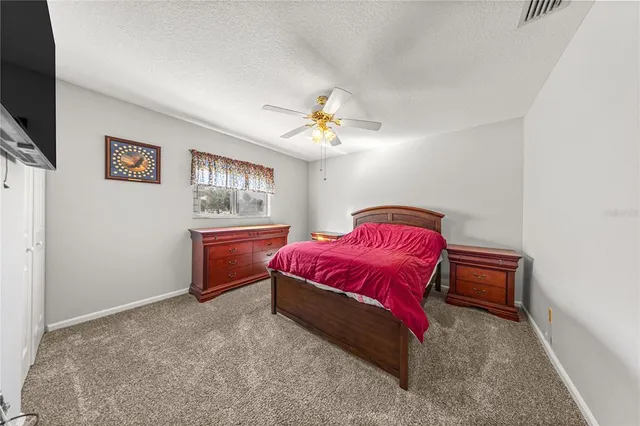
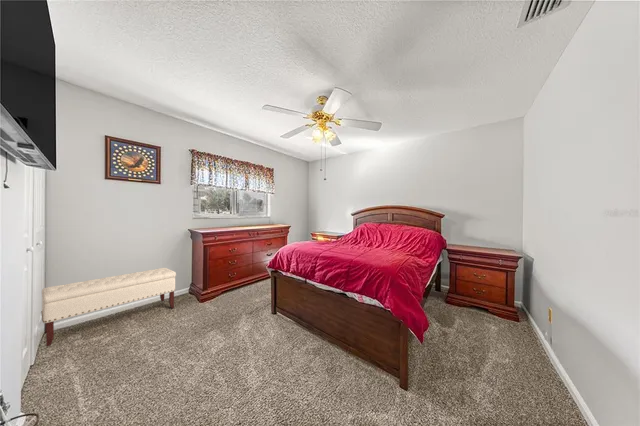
+ bench [41,267,177,347]
